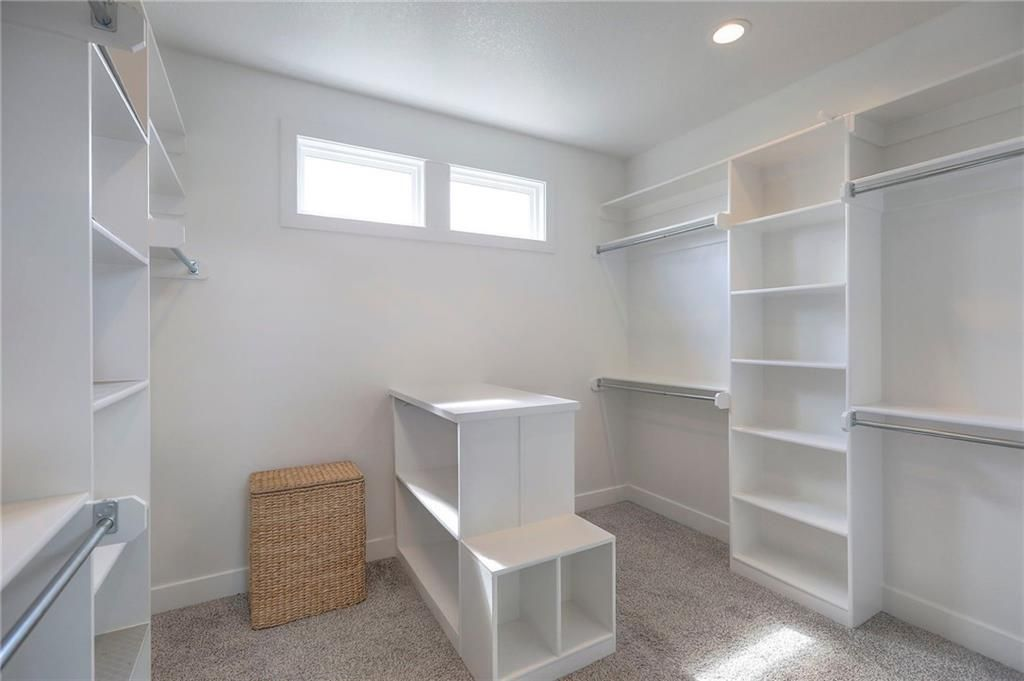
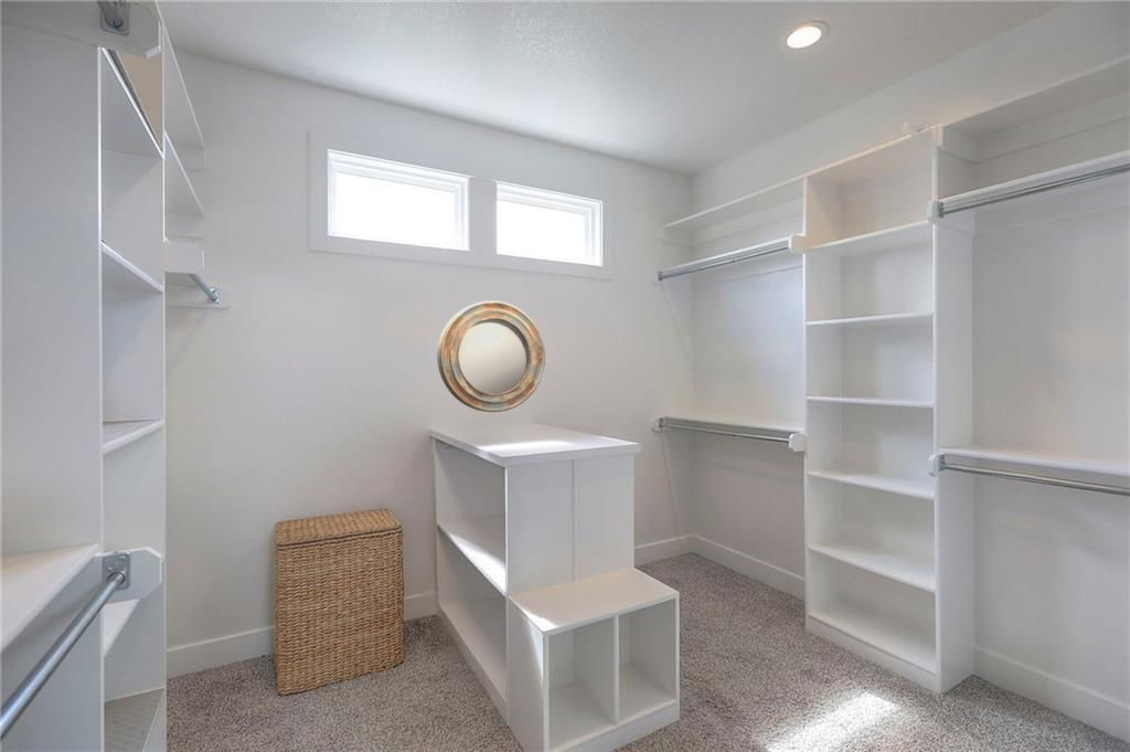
+ home mirror [436,299,546,413]
